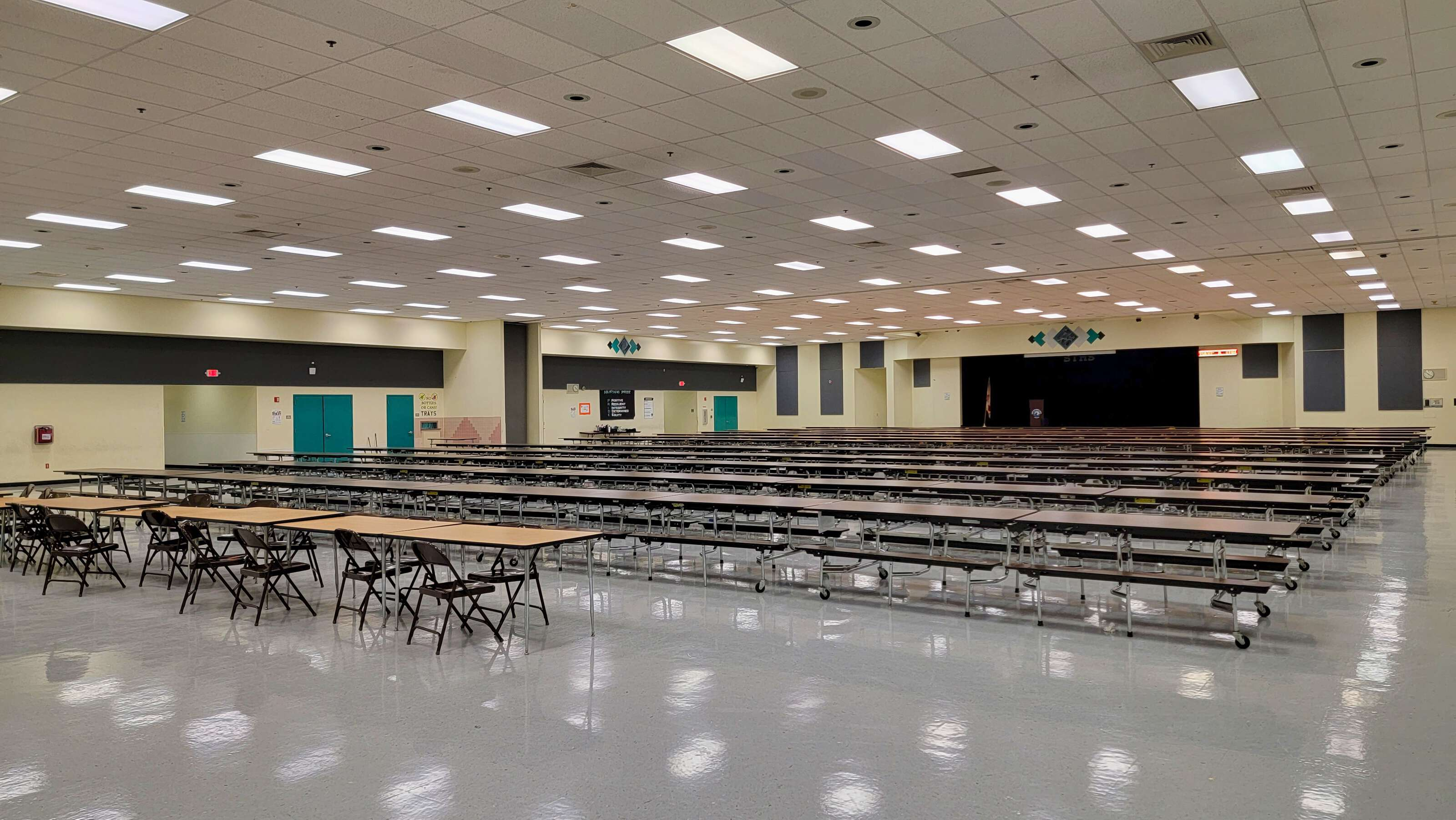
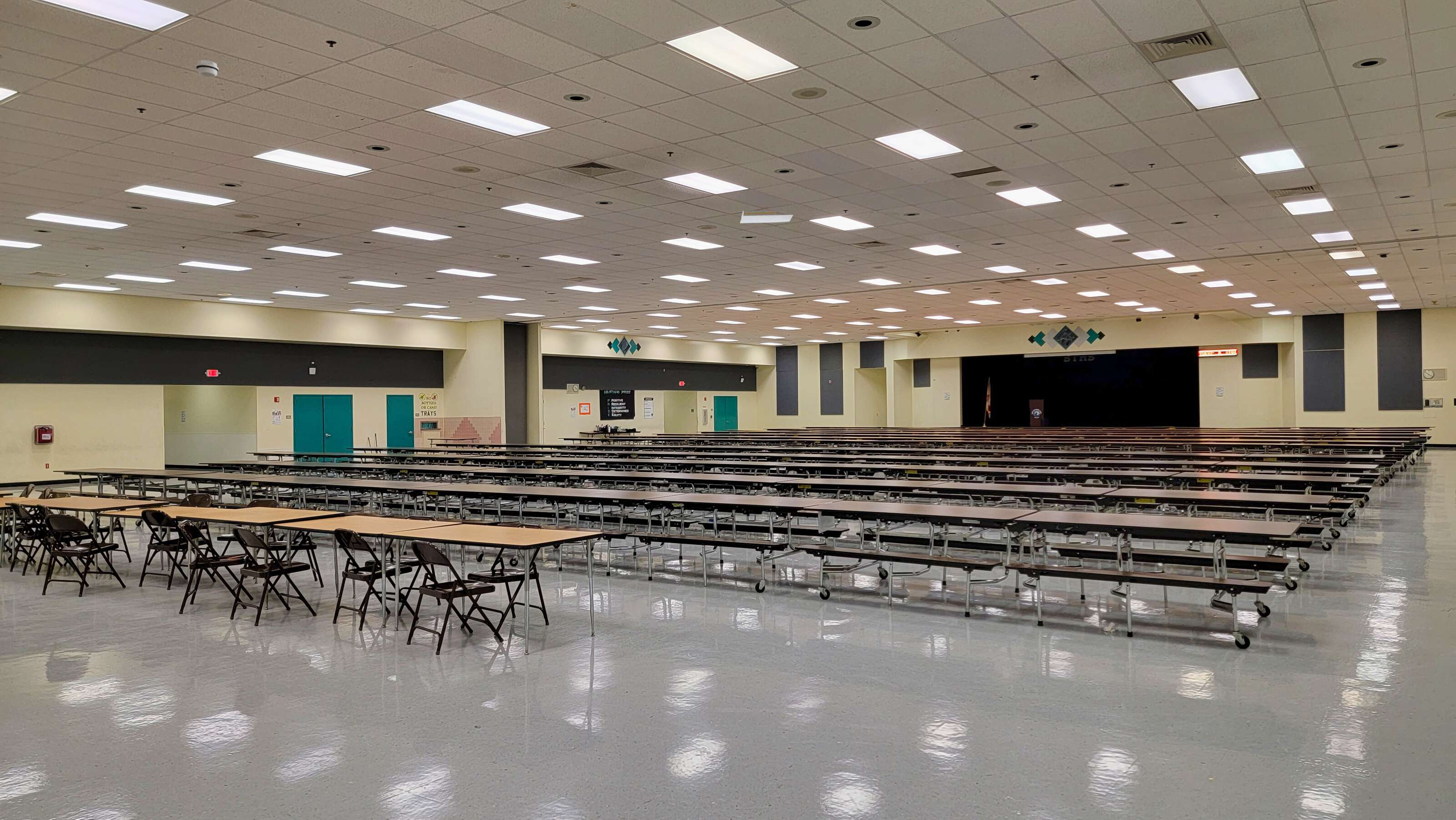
+ smoke detector [196,60,219,78]
+ architectural model [740,209,794,223]
